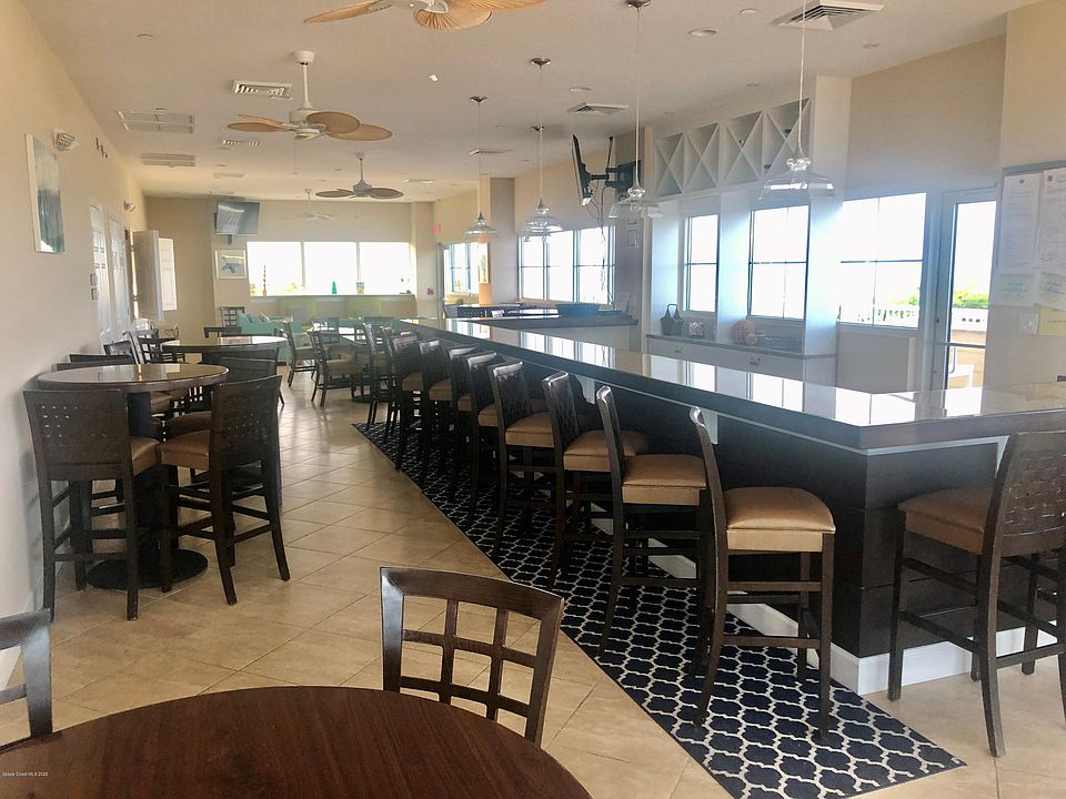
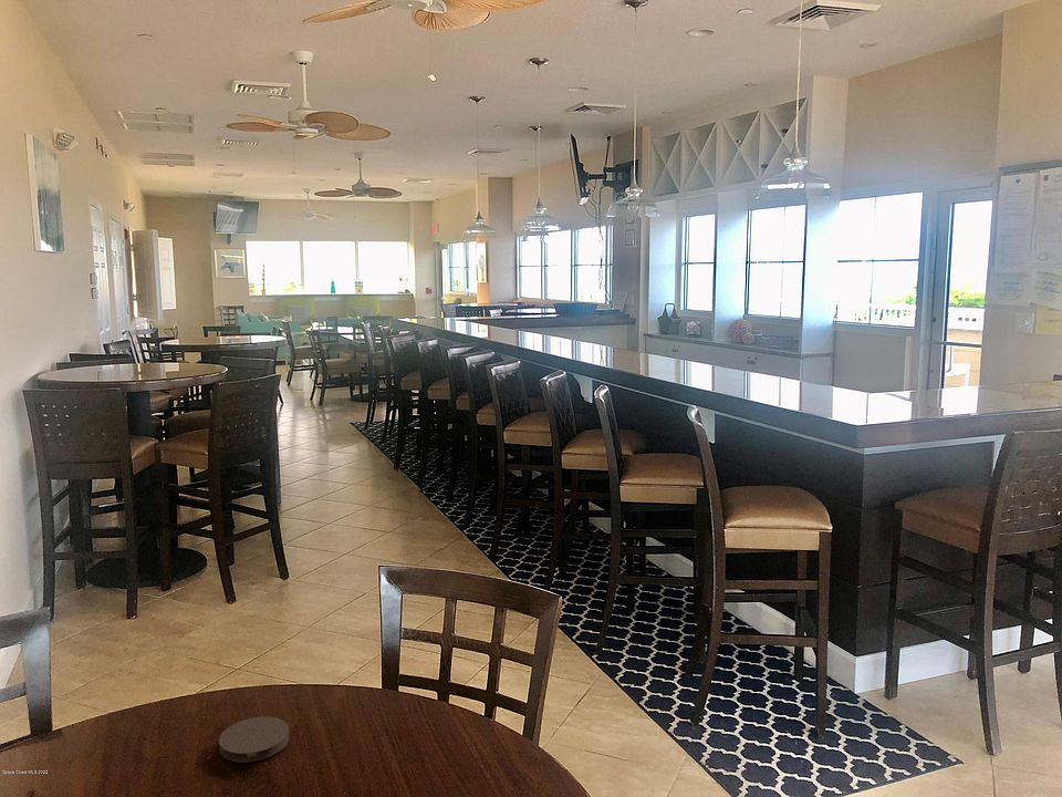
+ coaster [218,715,291,763]
